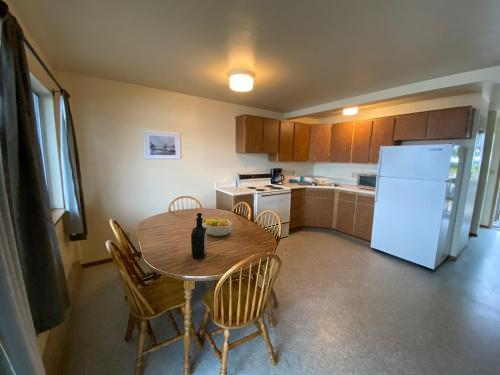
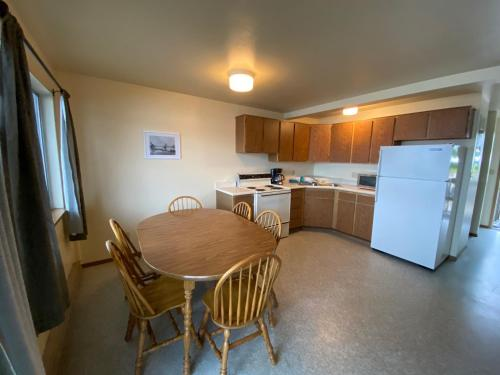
- fruit bowl [202,217,233,237]
- bottle [190,212,208,259]
